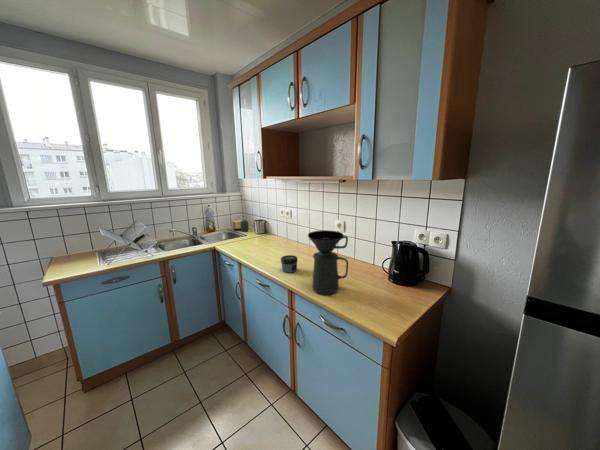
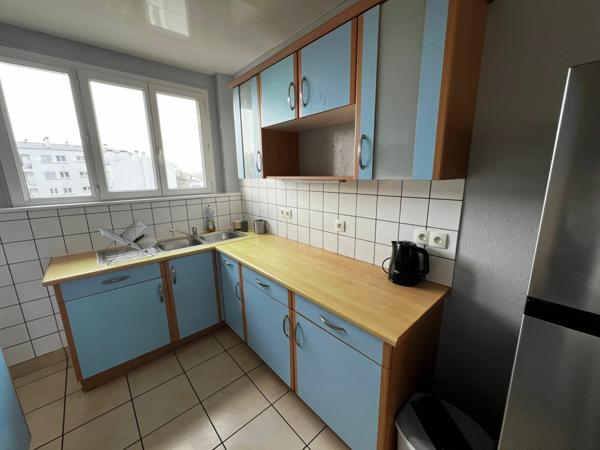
- jar [280,254,299,274]
- coffee maker [307,229,349,296]
